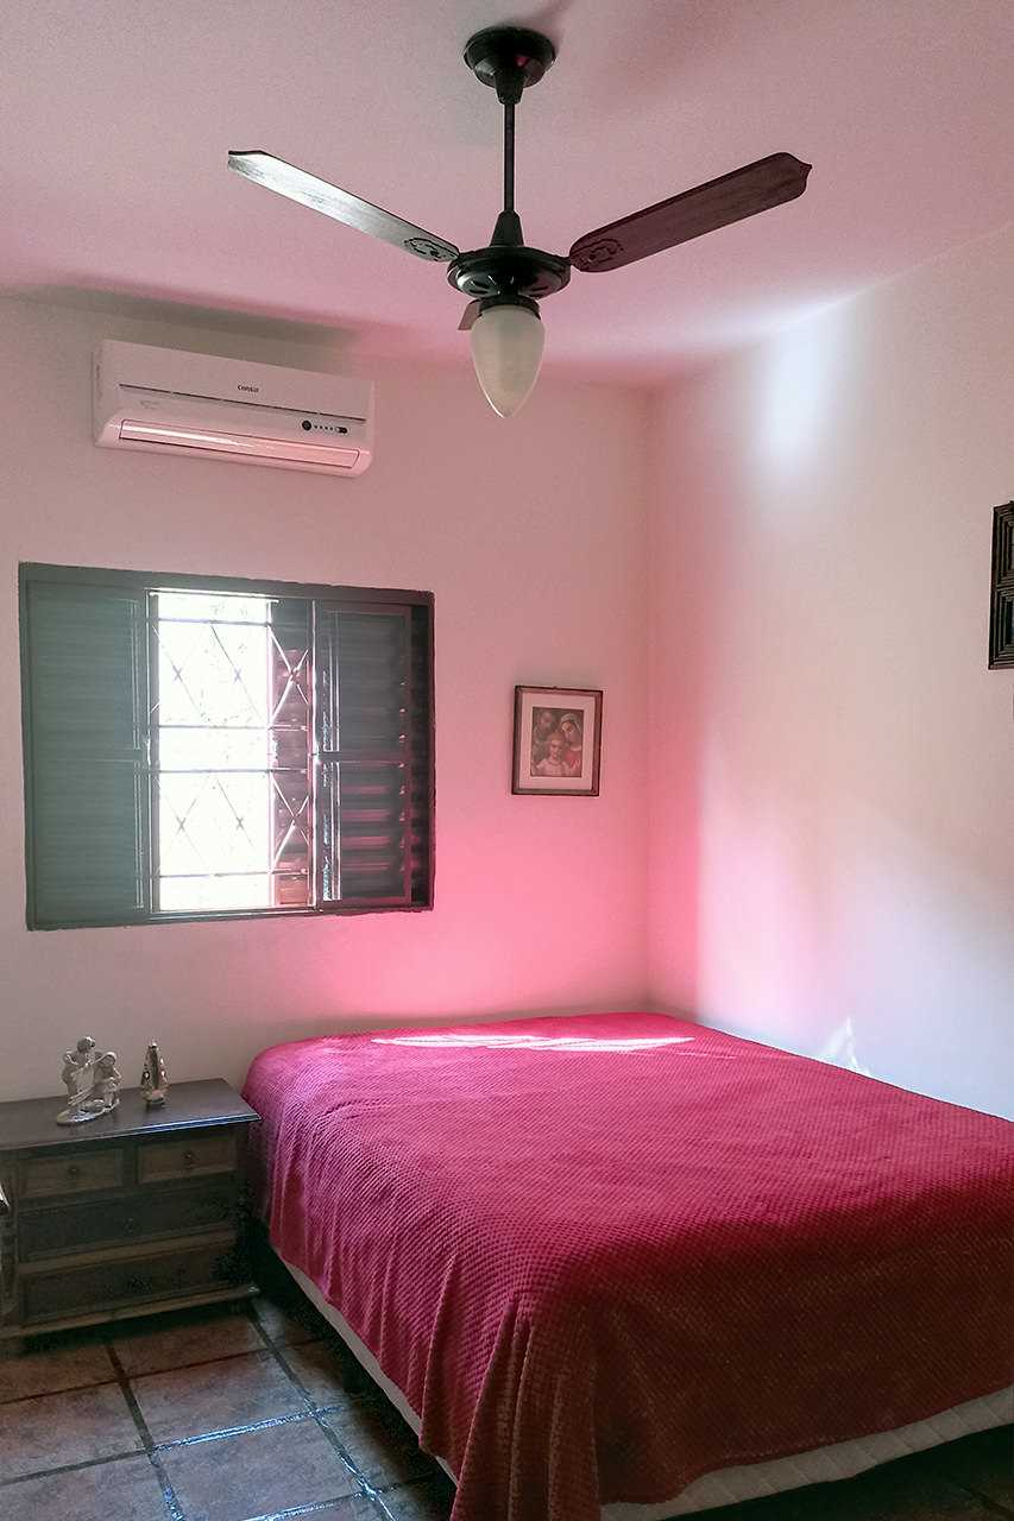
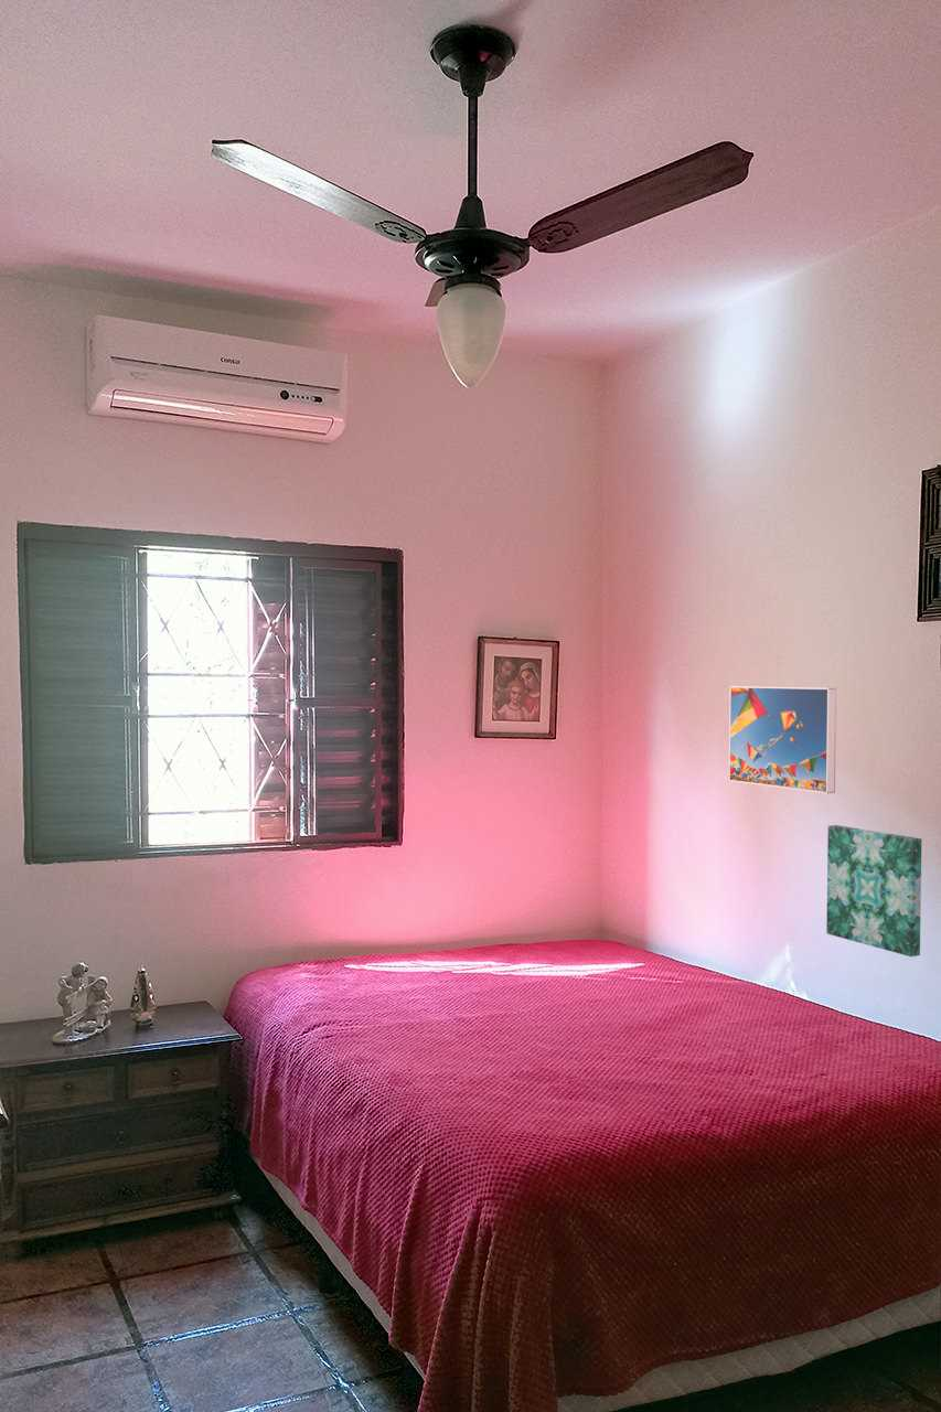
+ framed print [728,685,837,794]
+ wall art [825,824,922,958]
